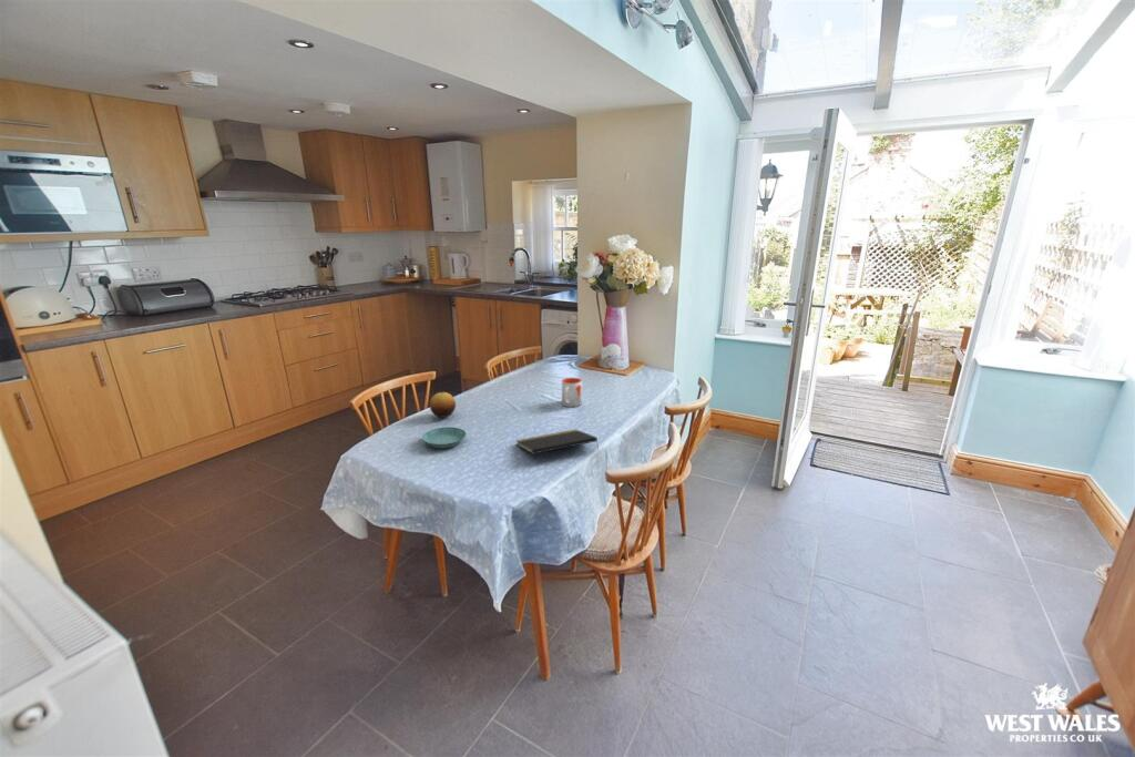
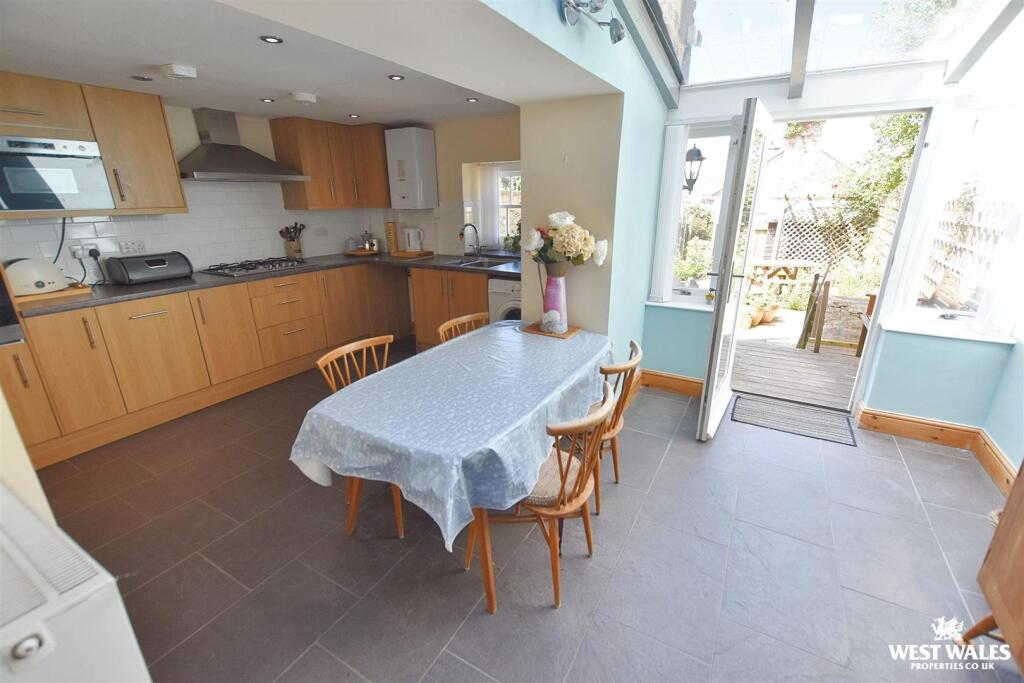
- notepad [514,428,600,456]
- mug [561,377,583,408]
- fruit [429,391,457,419]
- saucer [421,426,468,449]
